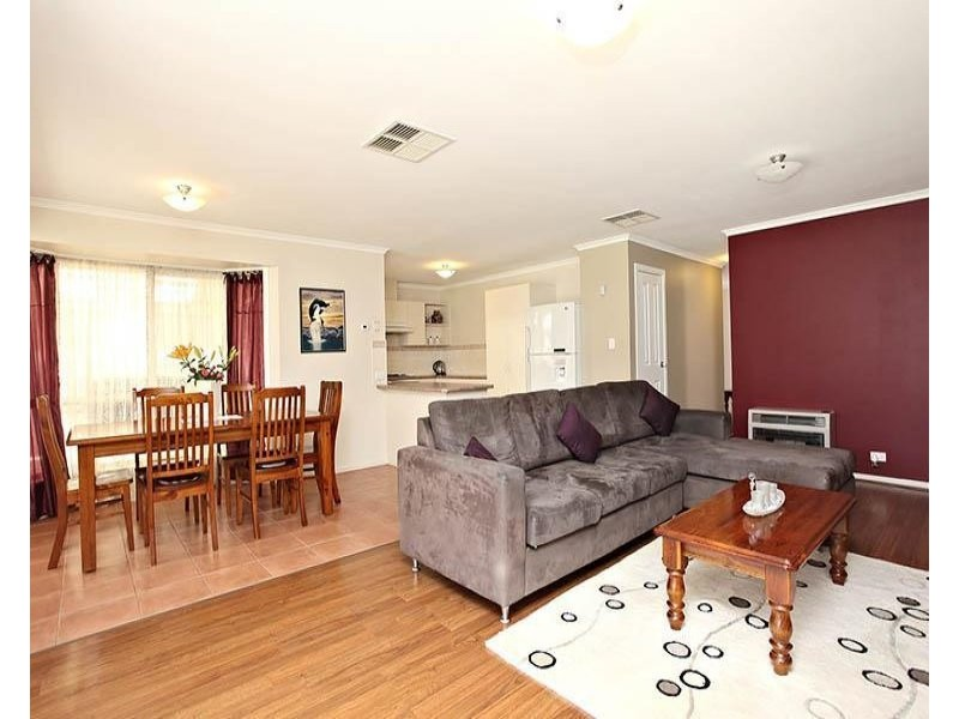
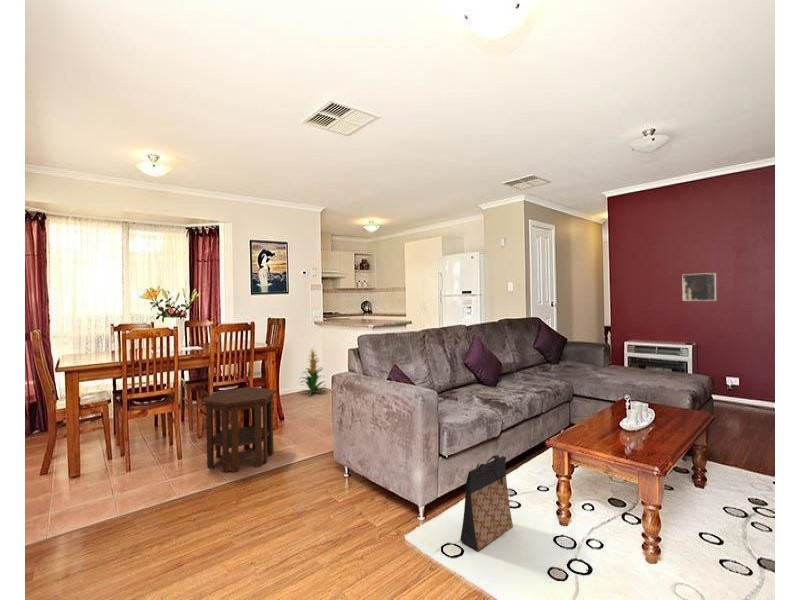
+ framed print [682,272,717,302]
+ side table [200,386,277,474]
+ bag [459,454,514,552]
+ indoor plant [297,347,328,396]
